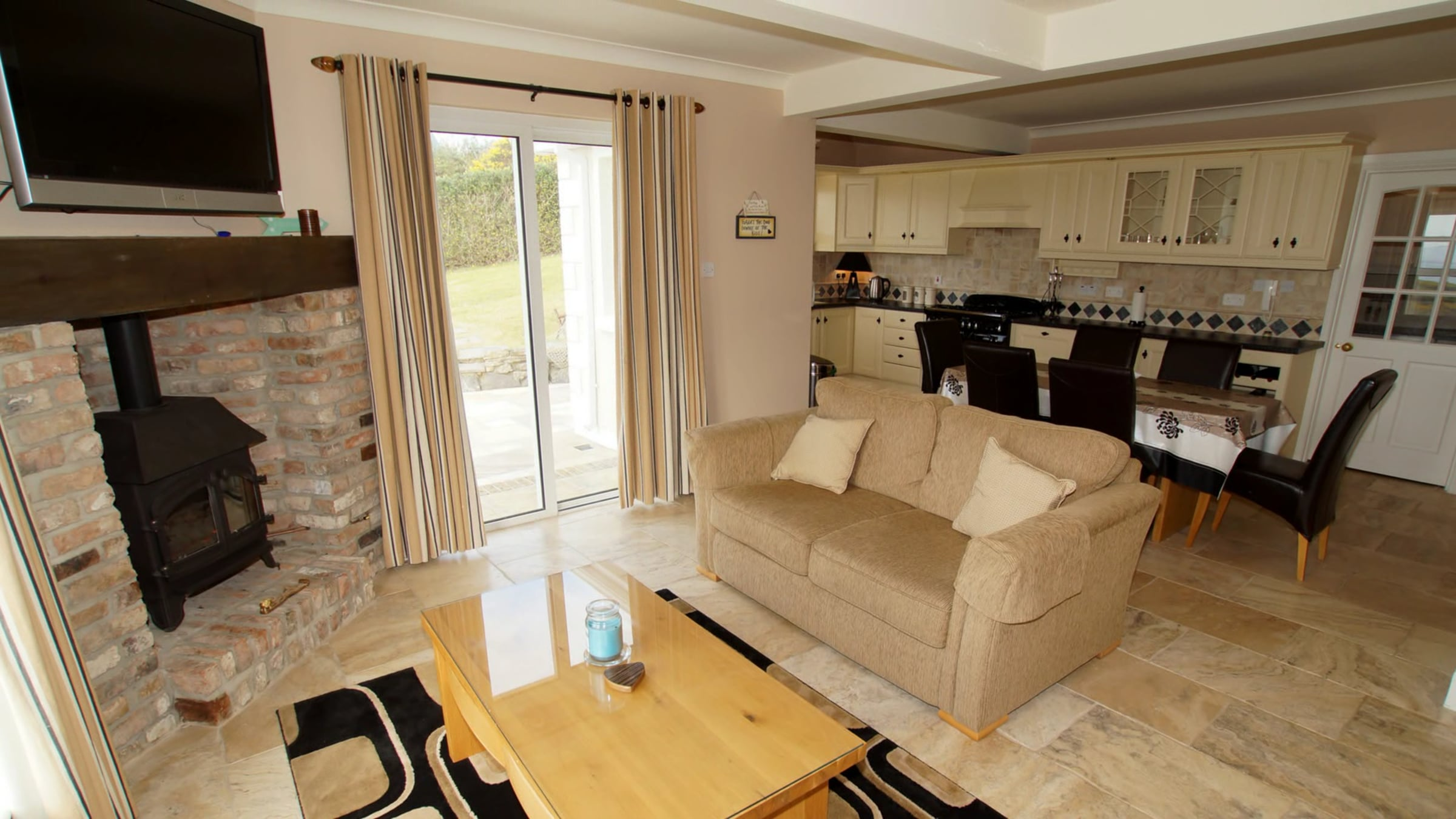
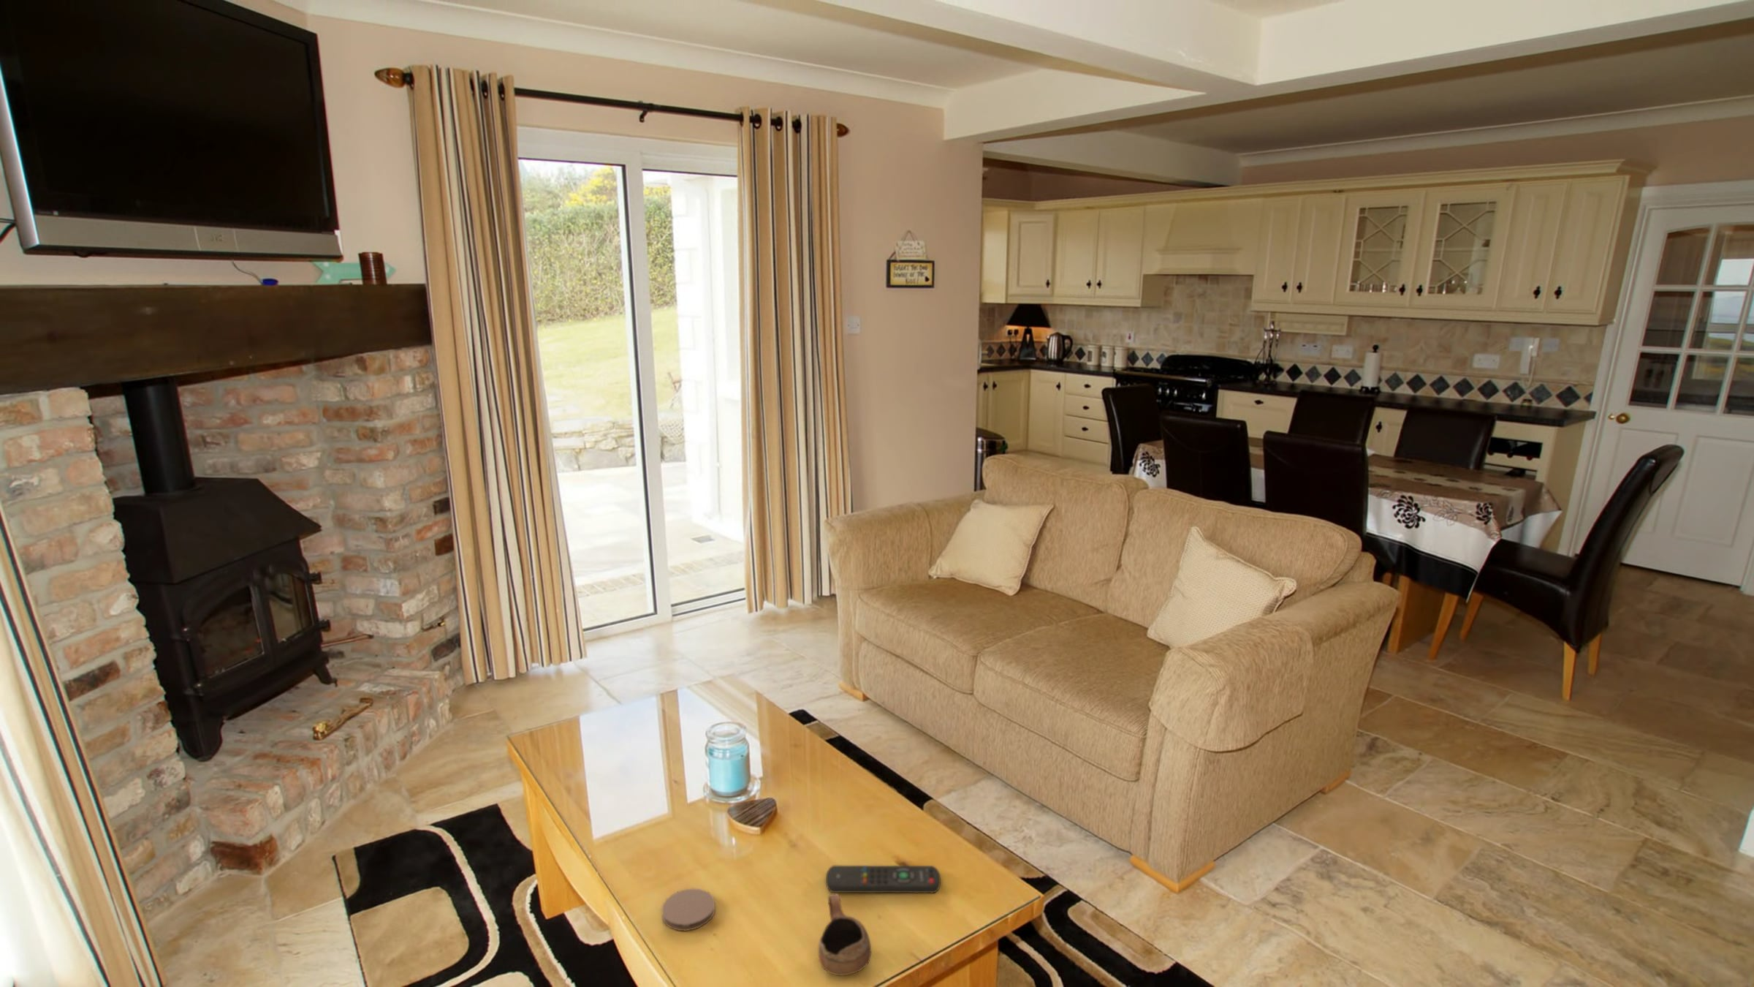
+ coaster [660,887,717,932]
+ cup [818,893,872,976]
+ remote control [825,865,941,893]
